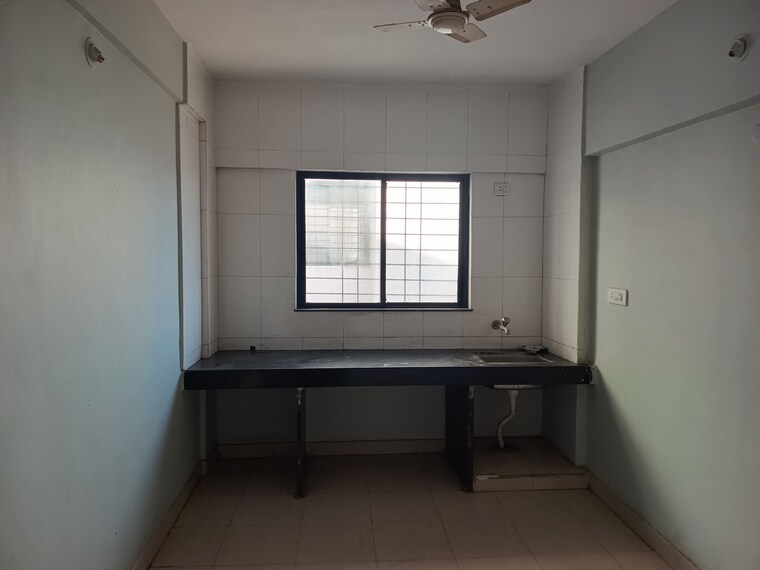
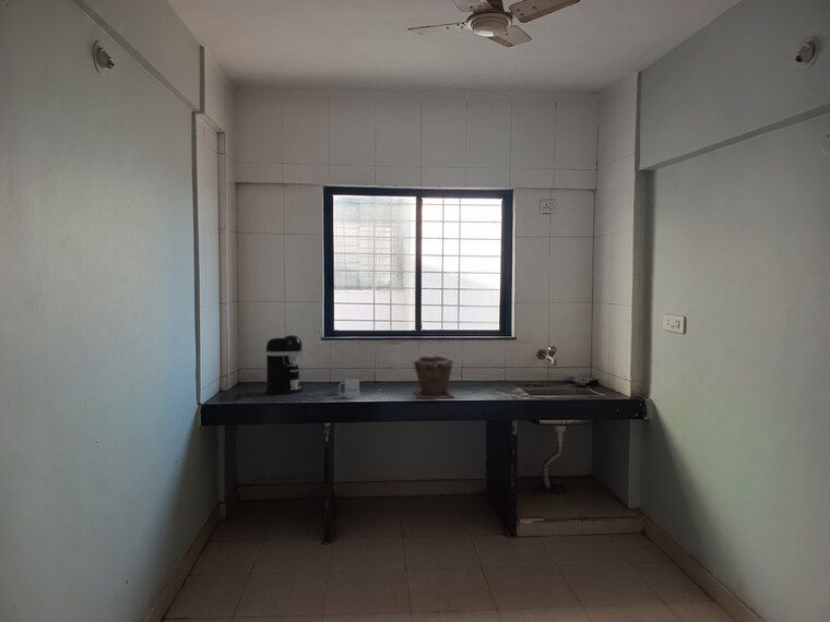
+ plant pot [412,354,455,399]
+ coffee maker [264,334,304,396]
+ mug [337,378,360,399]
